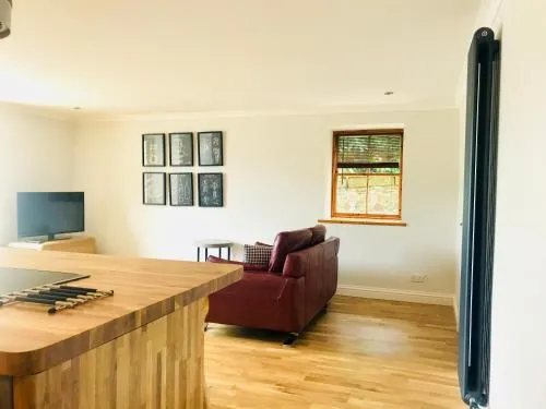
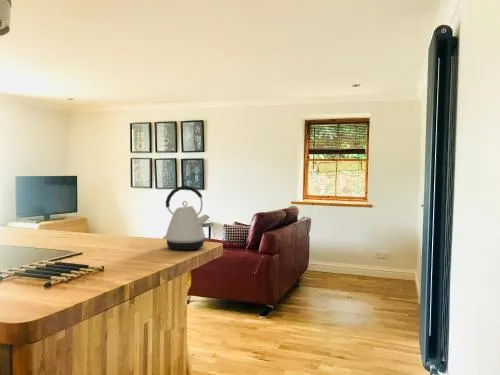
+ kettle [162,185,211,251]
